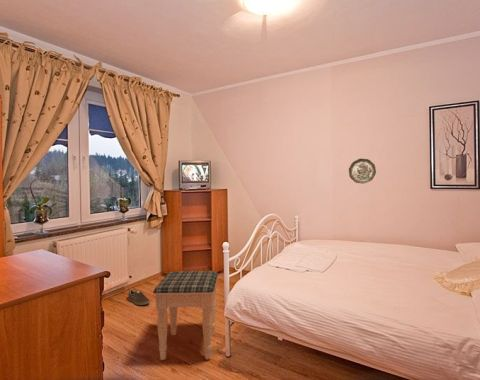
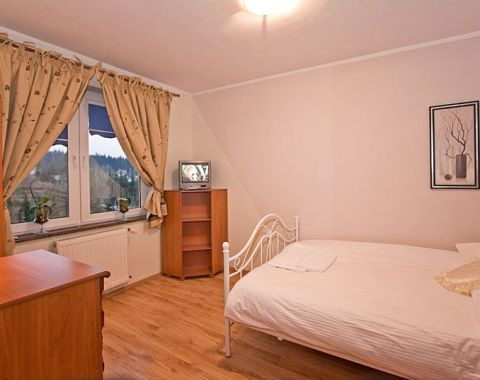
- footstool [152,270,219,361]
- sneaker [127,288,151,306]
- decorative plate [348,158,377,185]
